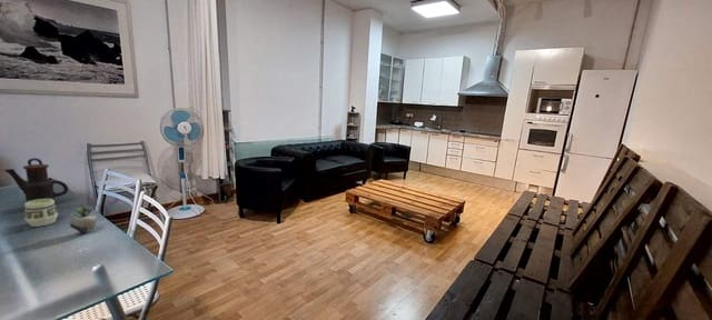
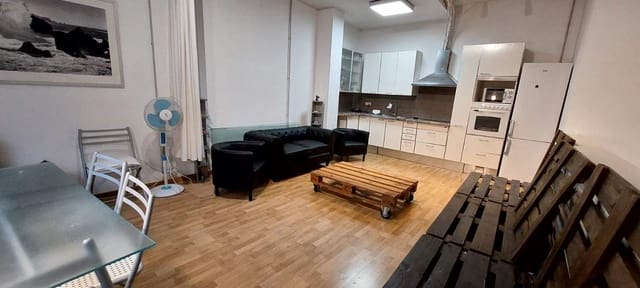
- teapot [3,157,70,203]
- cup [23,199,59,228]
- succulent plant [41,204,98,233]
